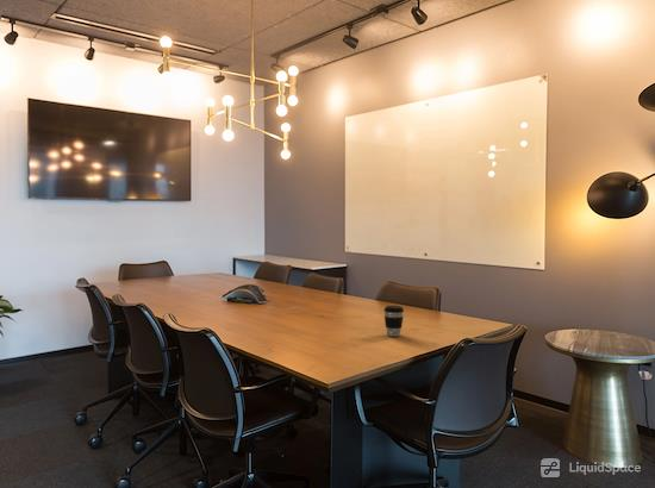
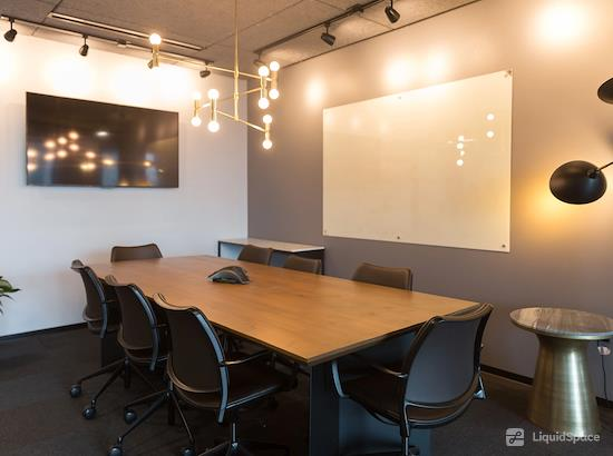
- coffee cup [382,305,405,338]
